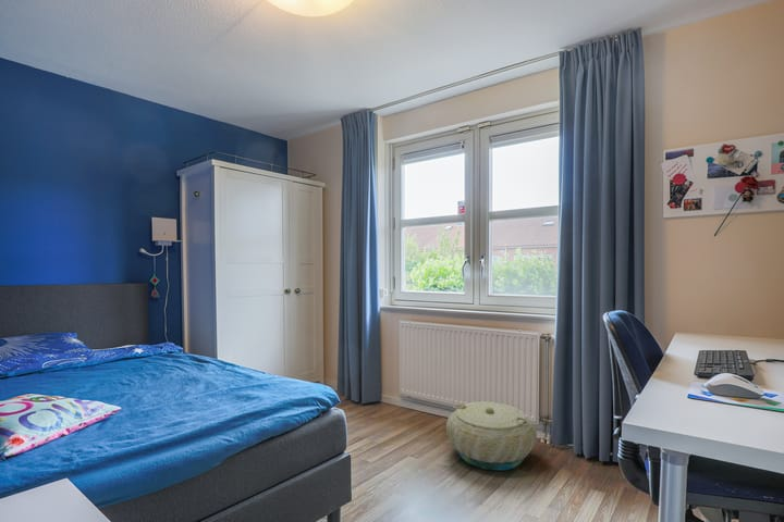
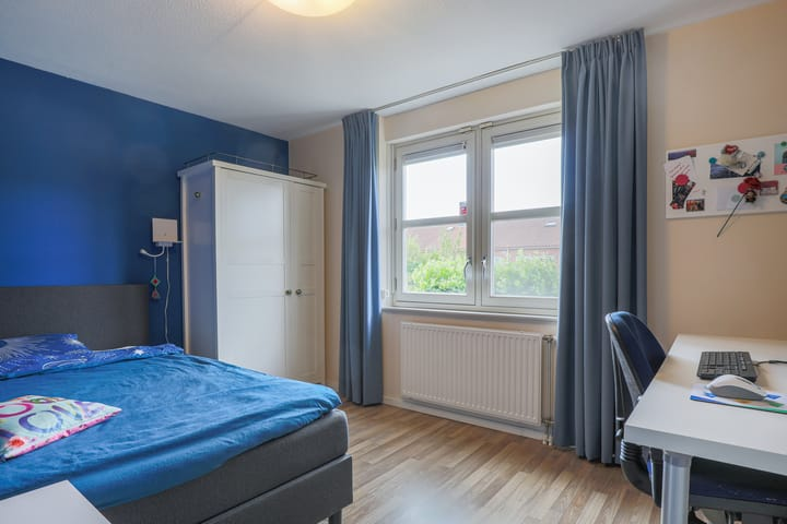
- basket [445,400,538,472]
